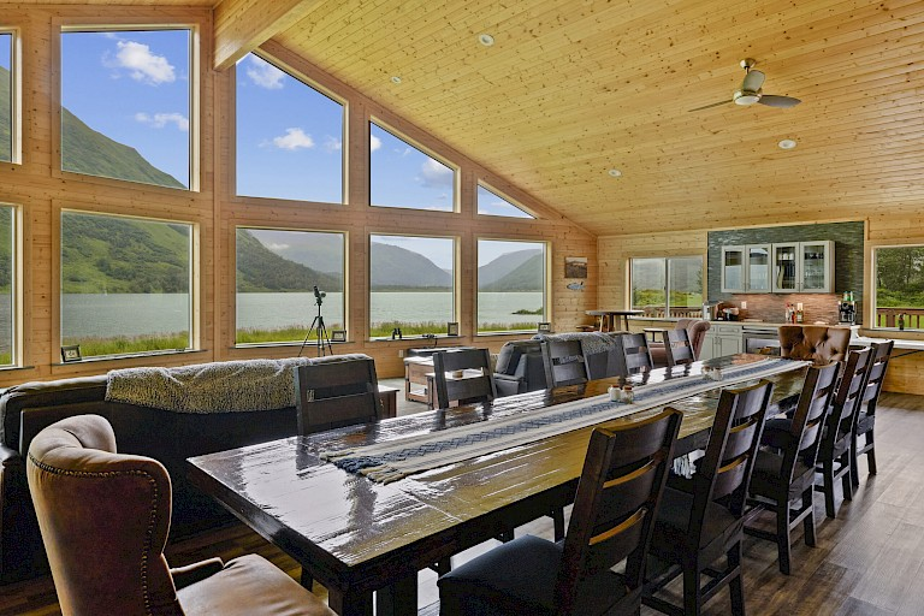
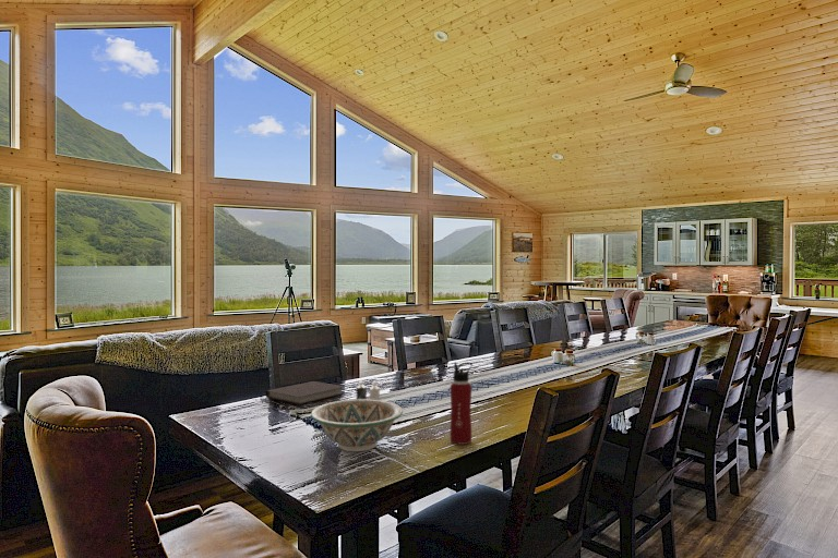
+ water bottle [448,361,474,446]
+ decorative bowl [310,398,404,452]
+ candle [356,380,381,400]
+ notebook [265,380,345,405]
